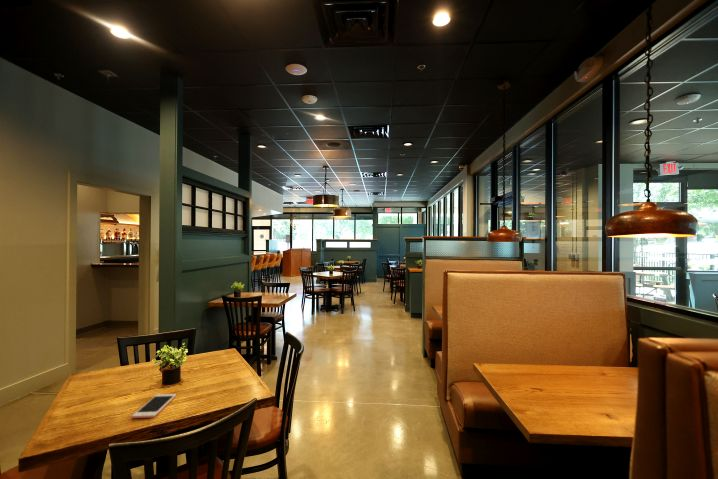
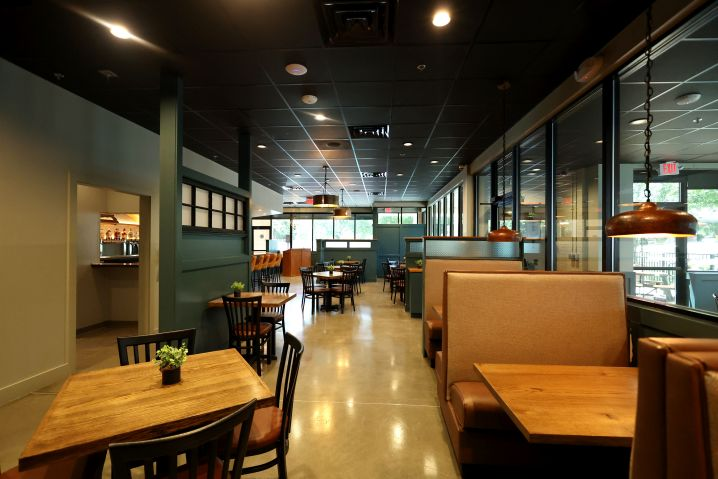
- cell phone [131,393,177,419]
